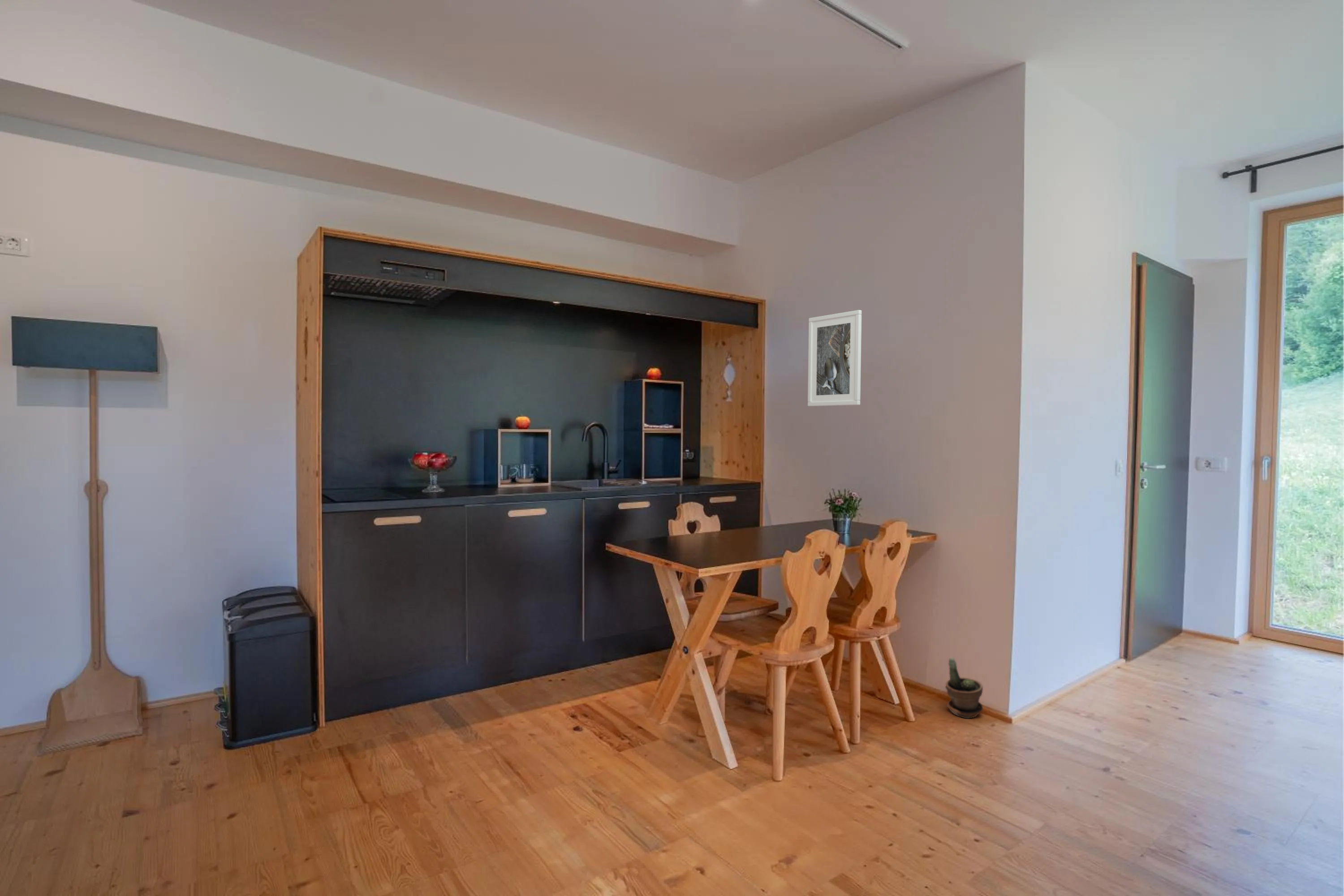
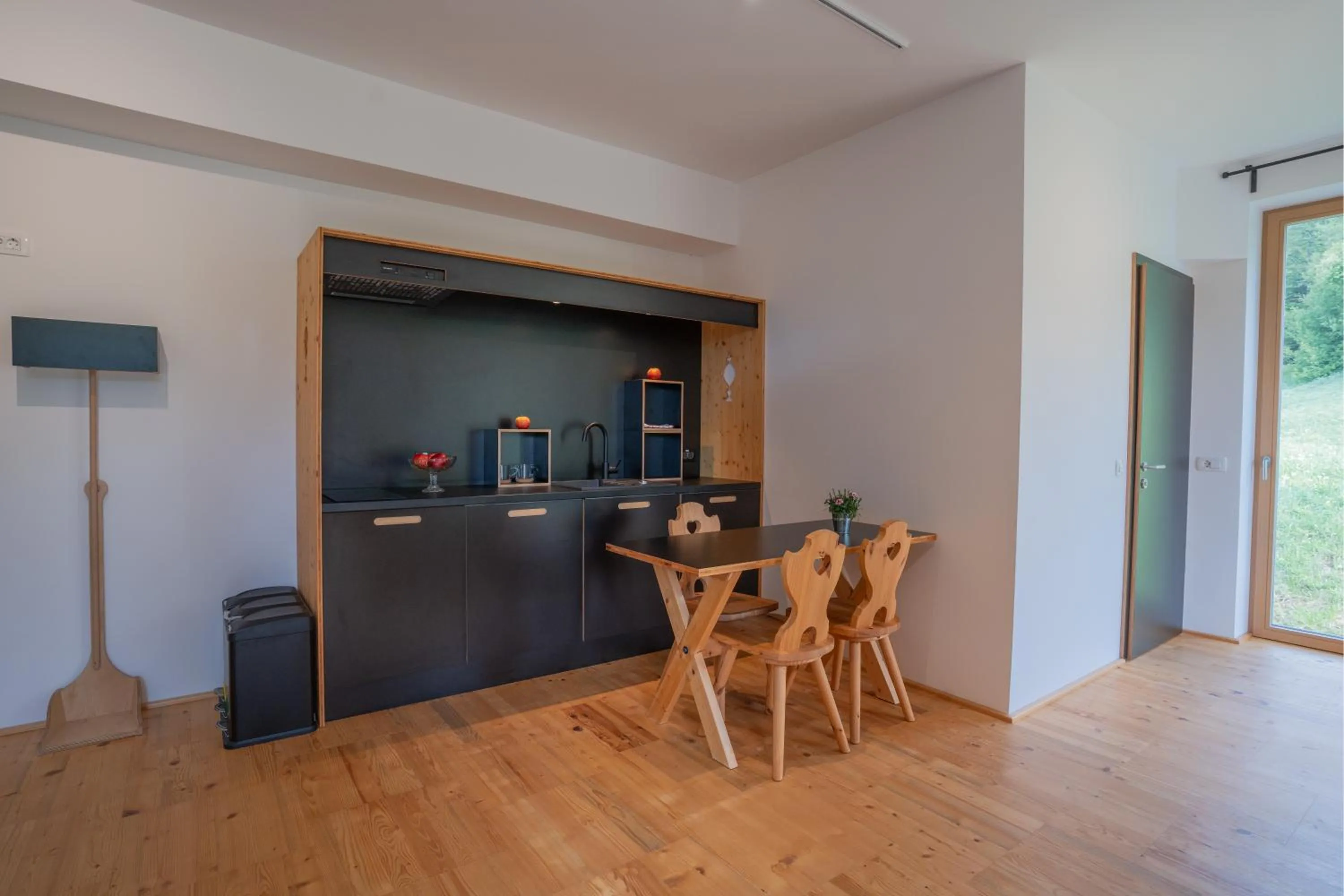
- potted plant [945,657,983,719]
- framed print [807,310,862,407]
